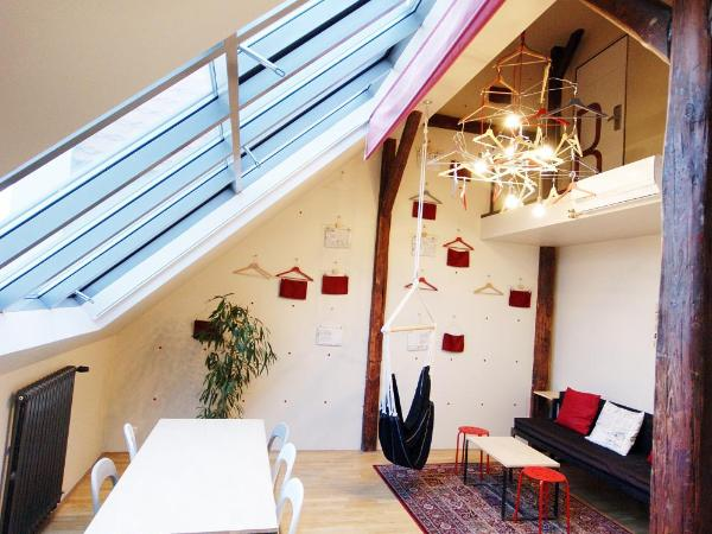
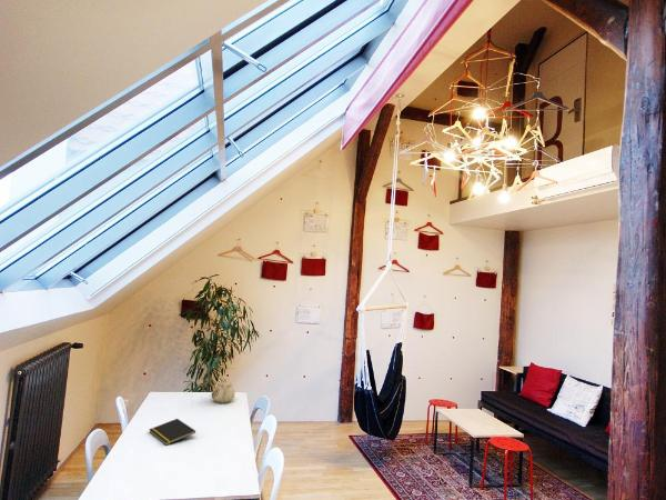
+ notepad [148,418,196,447]
+ teapot [211,377,235,404]
